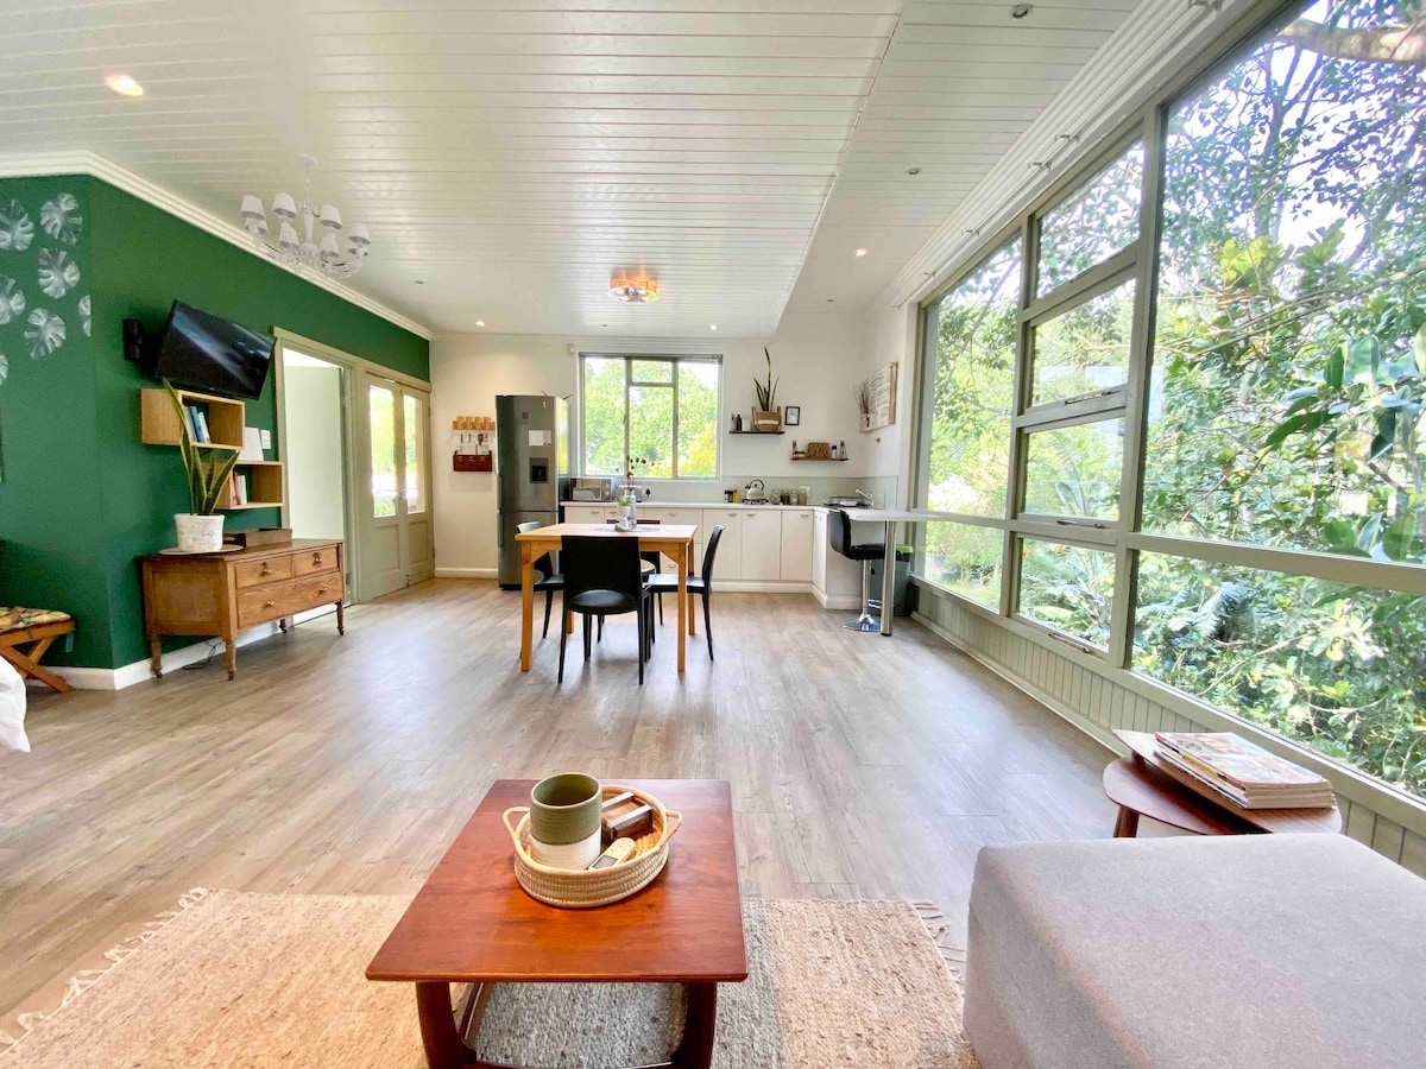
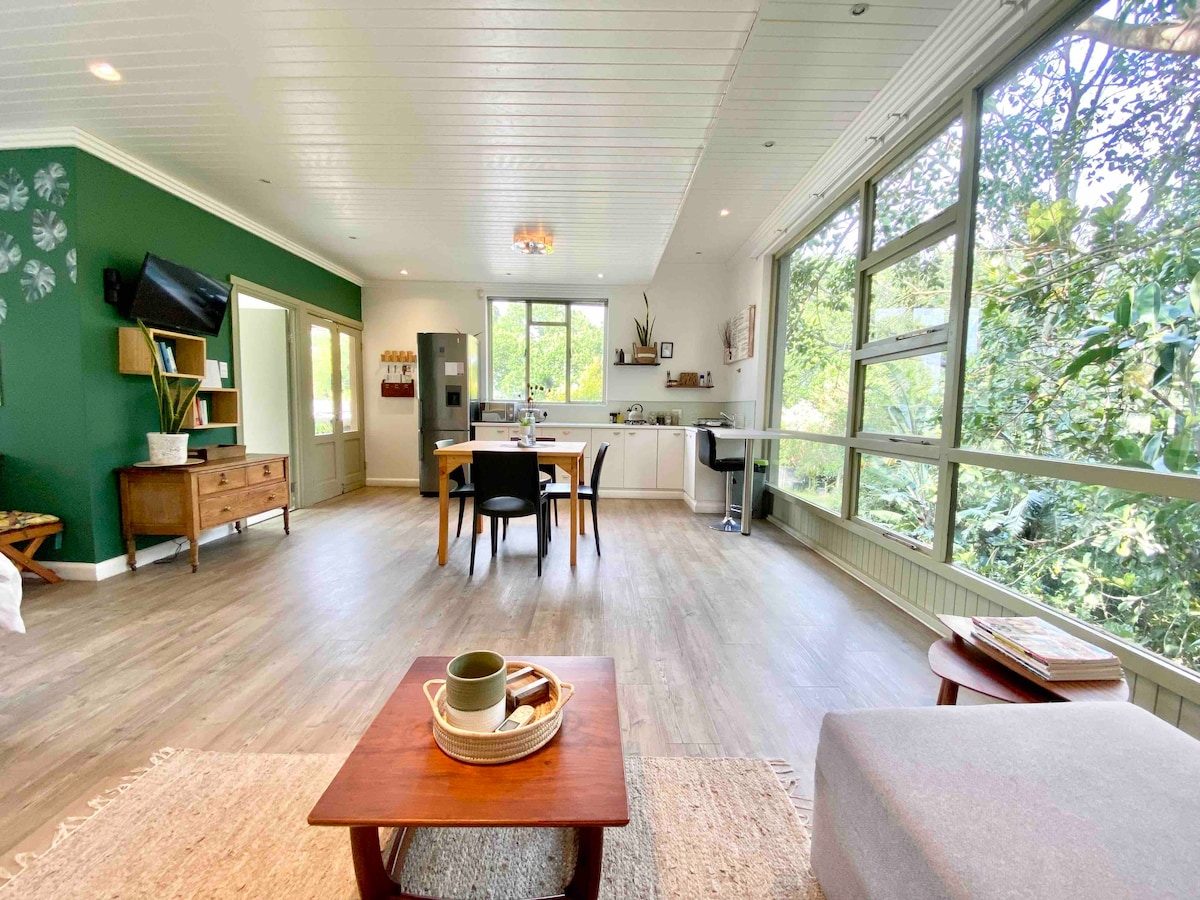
- chandelier [239,152,372,283]
